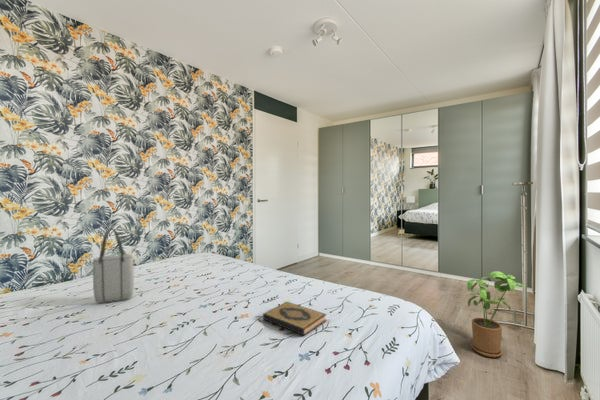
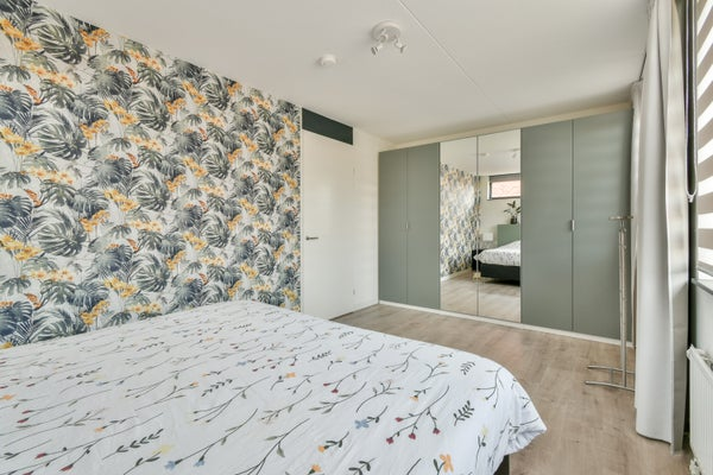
- tote bag [92,227,135,304]
- hardback book [262,301,327,336]
- house plant [466,270,527,358]
